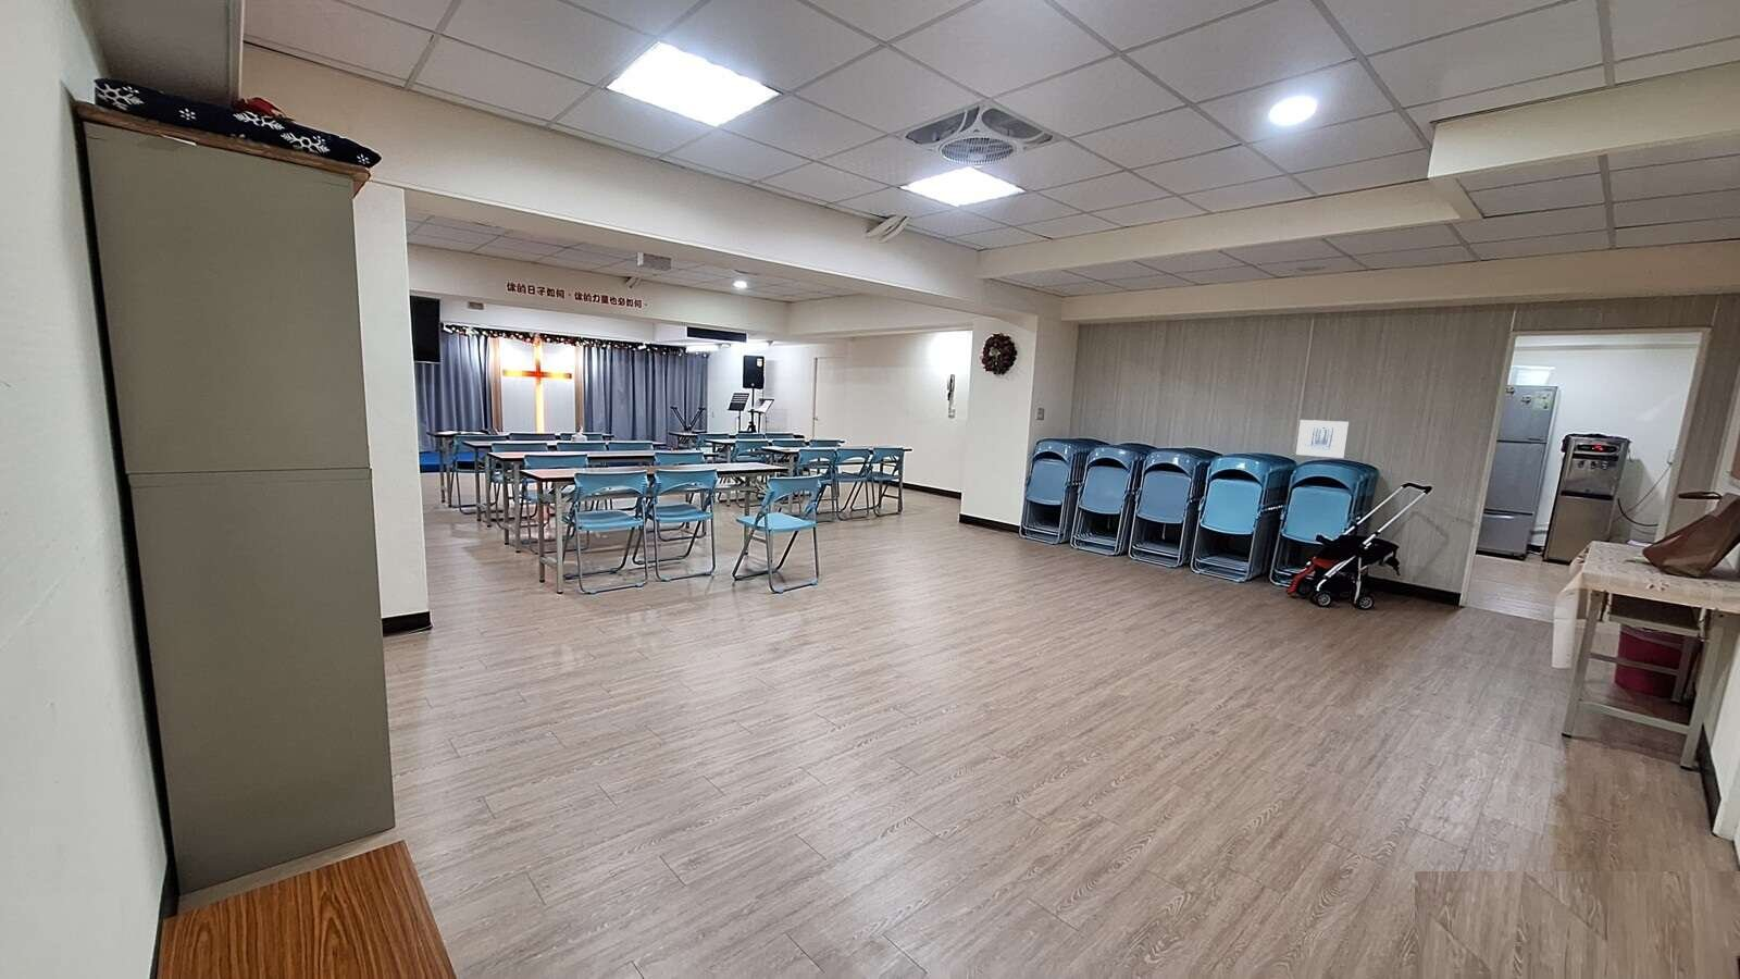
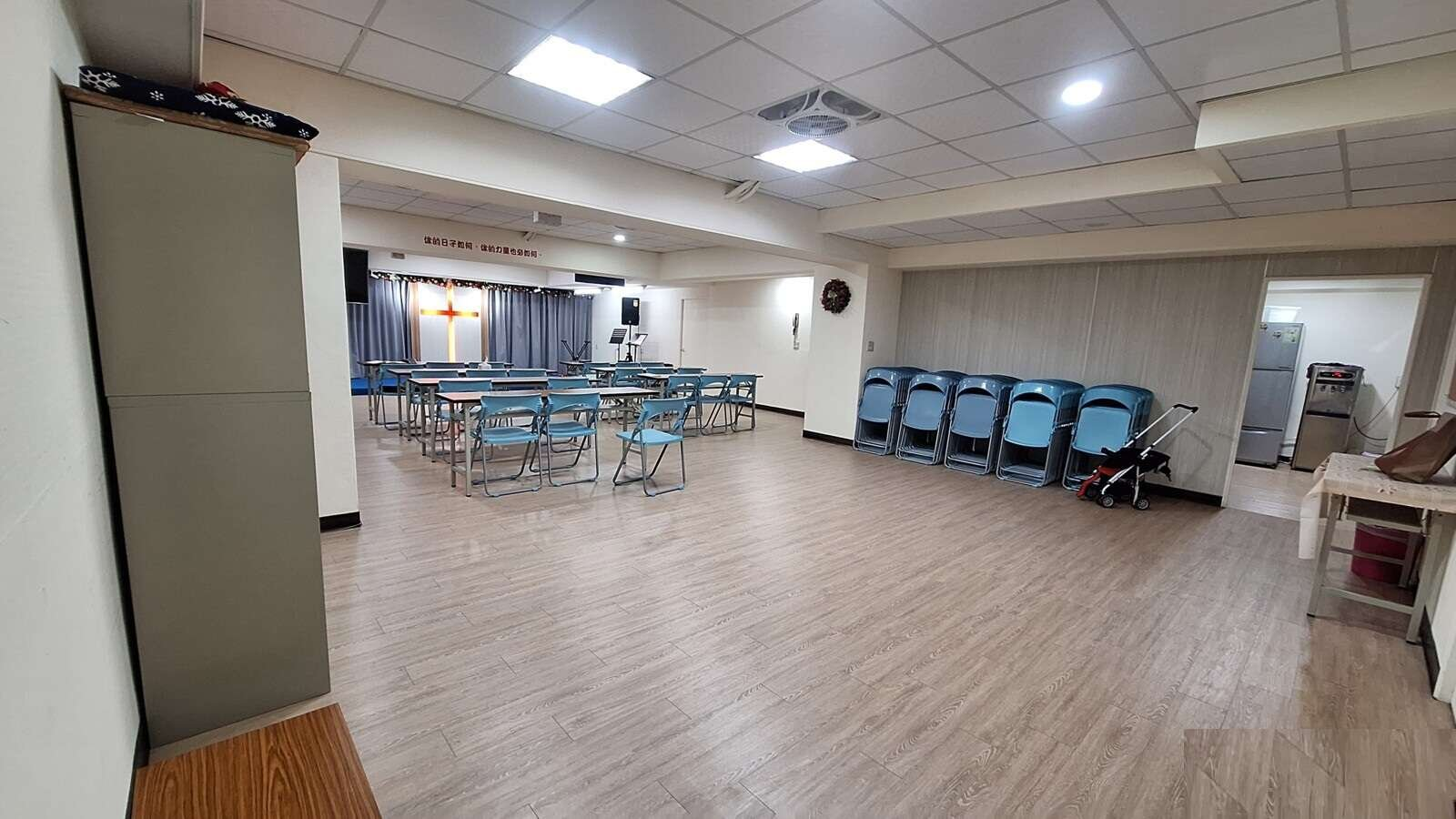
- wall art [1295,418,1349,459]
